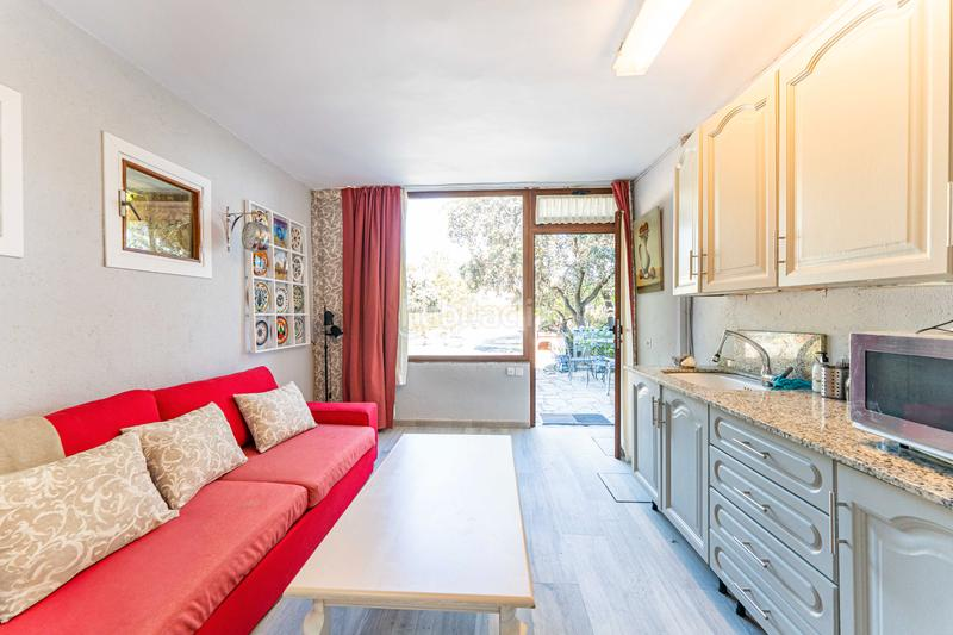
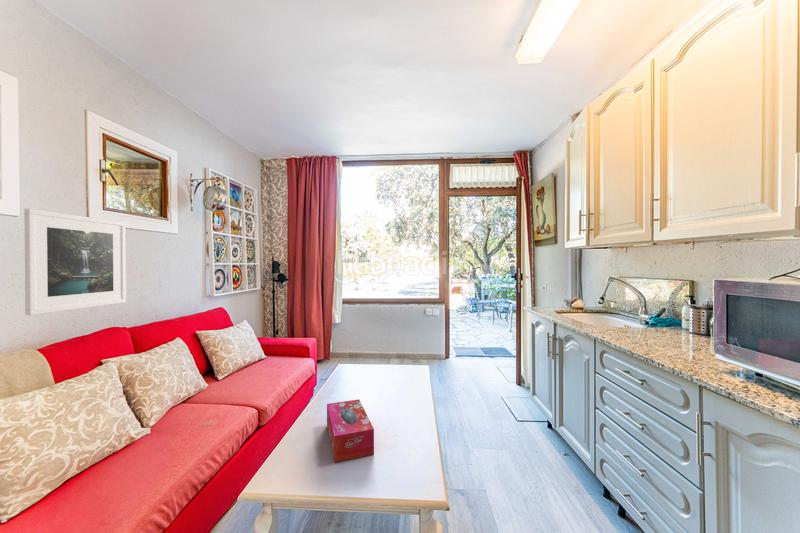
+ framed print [23,208,127,316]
+ tissue box [326,398,375,463]
